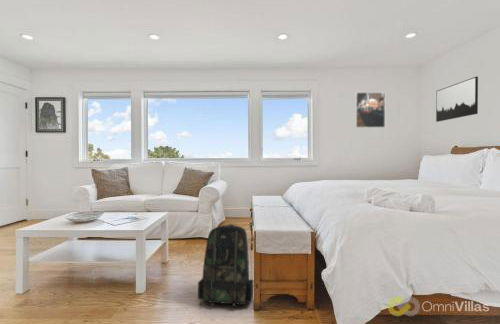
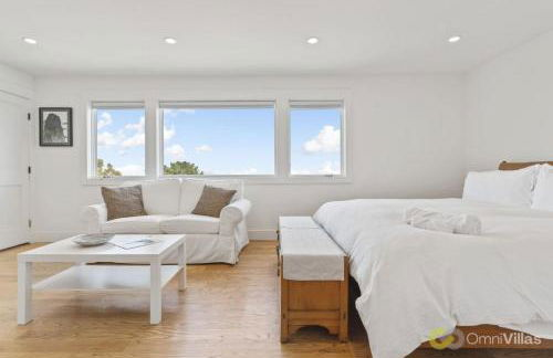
- wall art [435,76,479,123]
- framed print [354,91,386,129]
- backpack [197,223,254,309]
